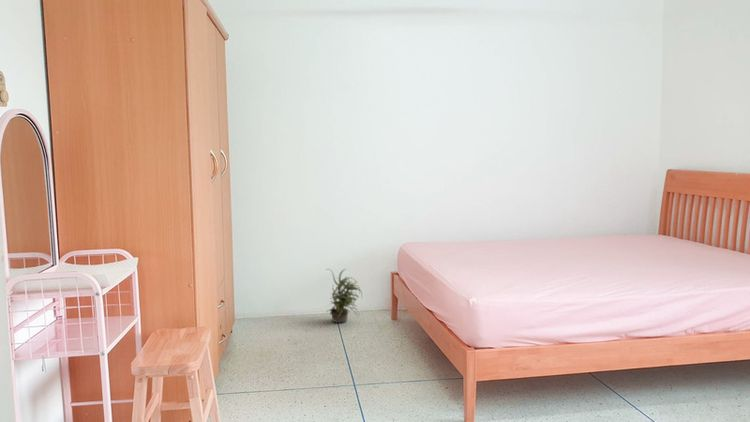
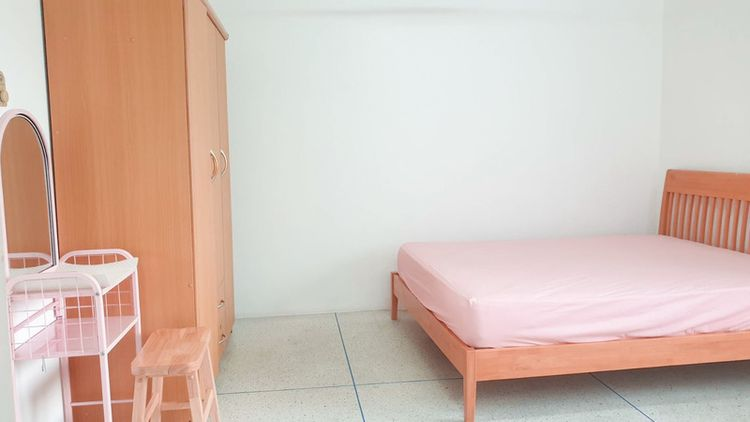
- potted plant [325,268,363,324]
